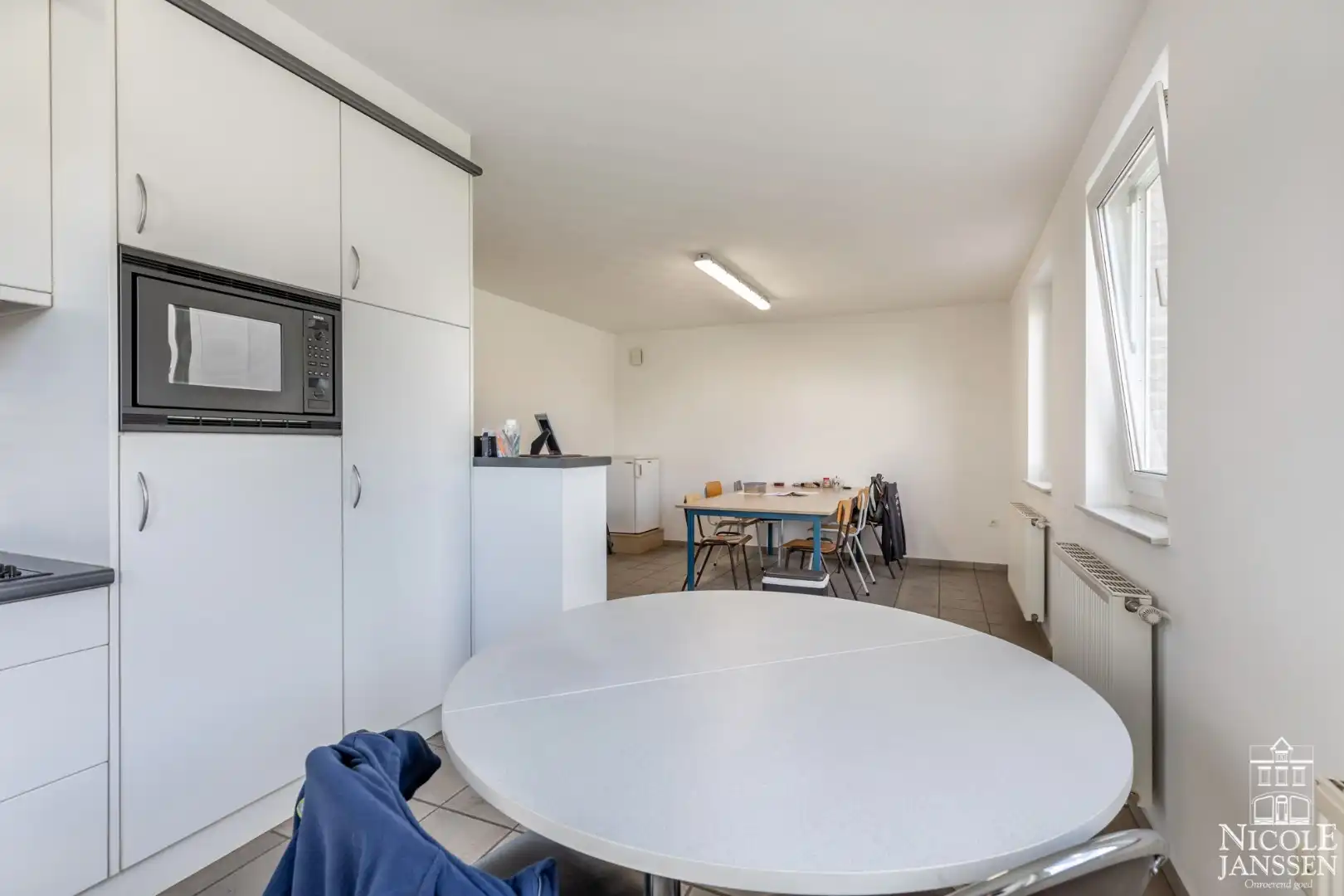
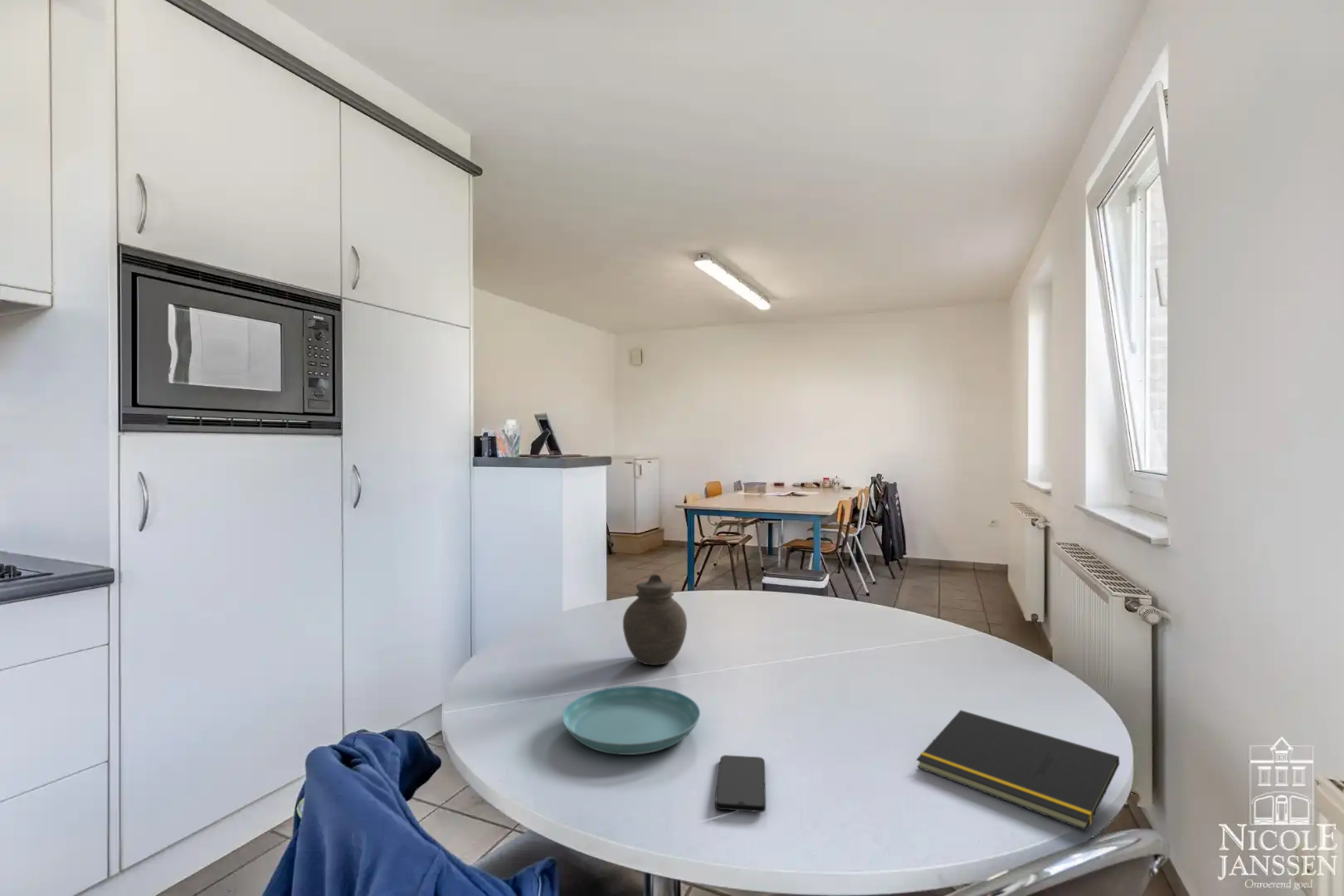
+ notepad [915,709,1120,832]
+ saucer [562,685,701,756]
+ jar [622,573,688,666]
+ smartphone [714,754,767,813]
